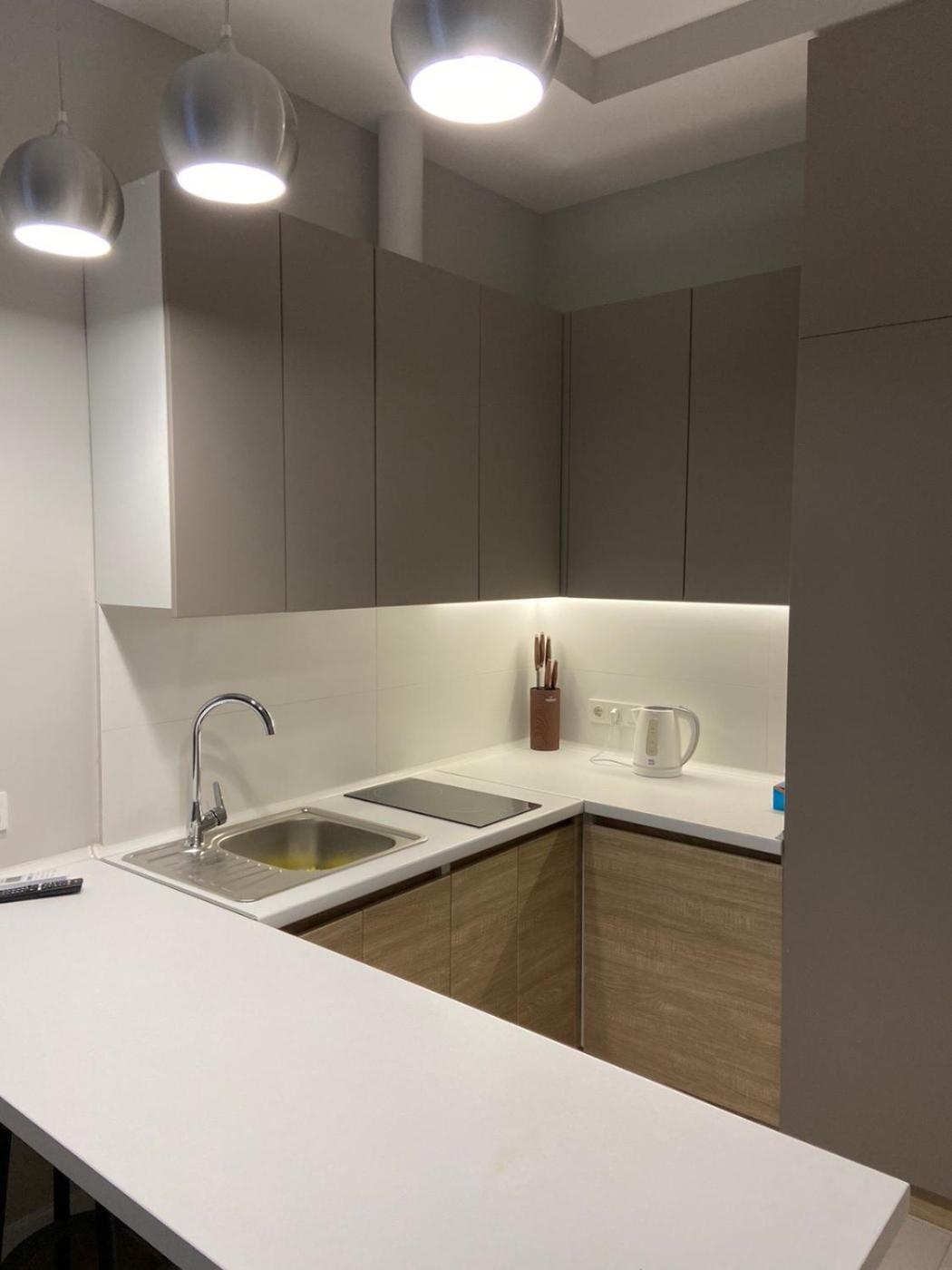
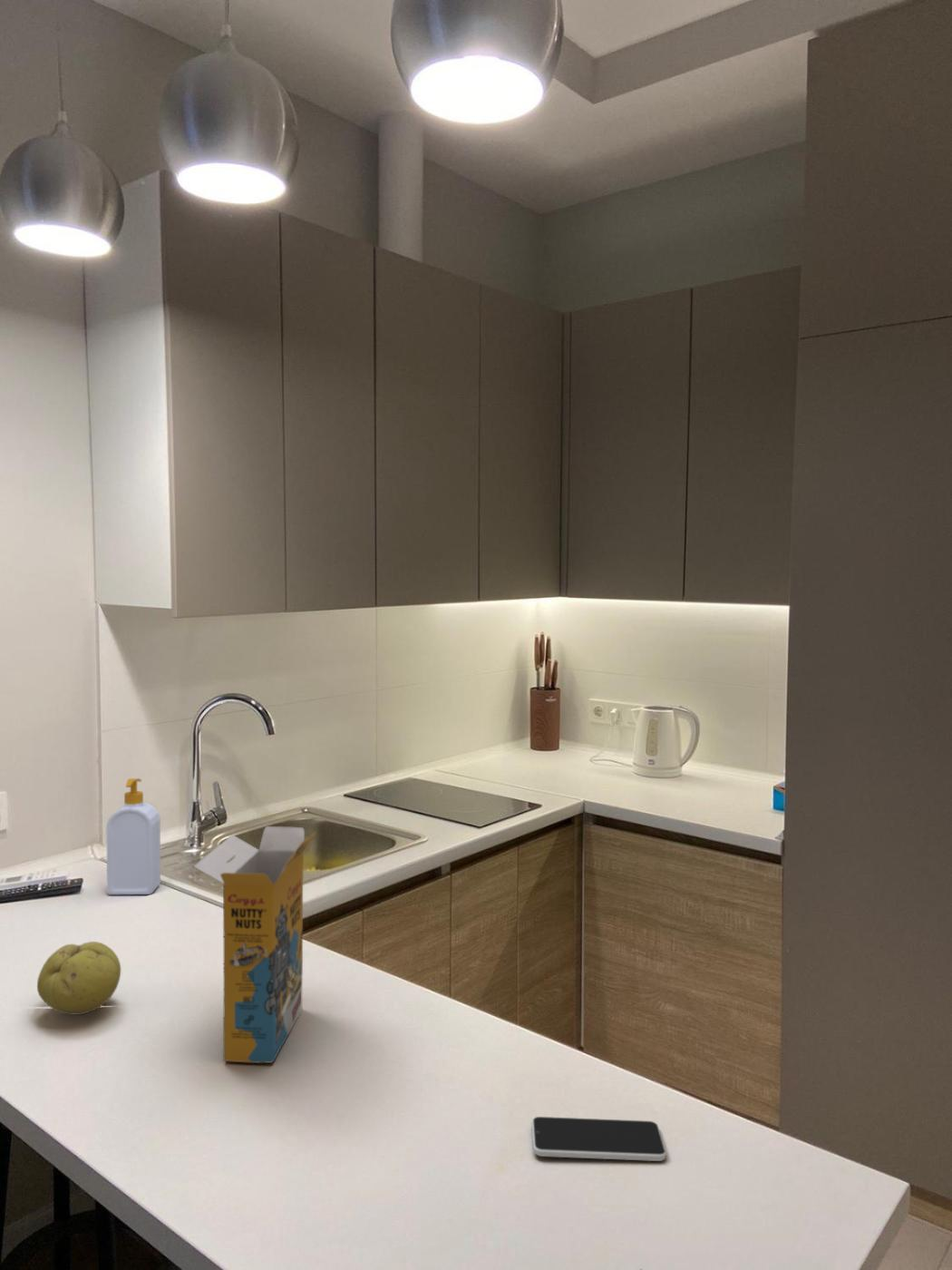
+ smartphone [530,1116,667,1162]
+ soap bottle [106,777,161,895]
+ cereal box [193,826,317,1064]
+ fruit [36,941,121,1015]
